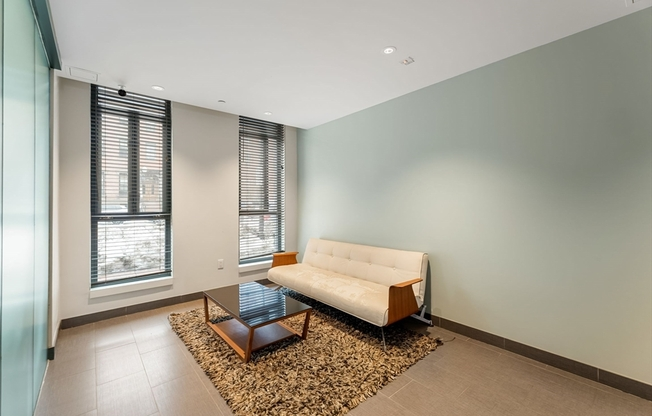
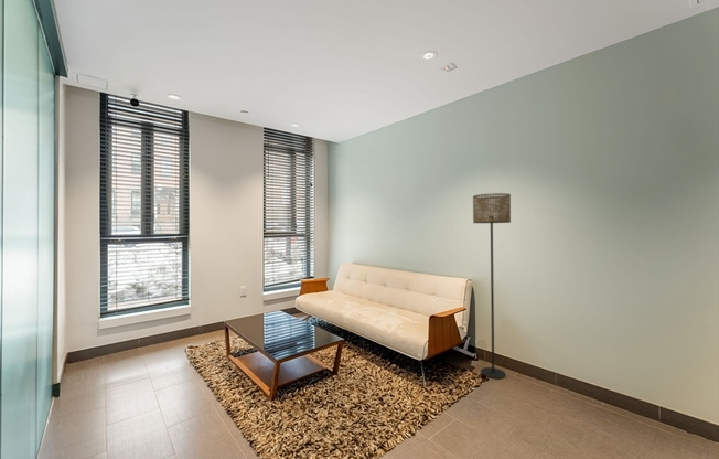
+ floor lamp [472,192,512,380]
